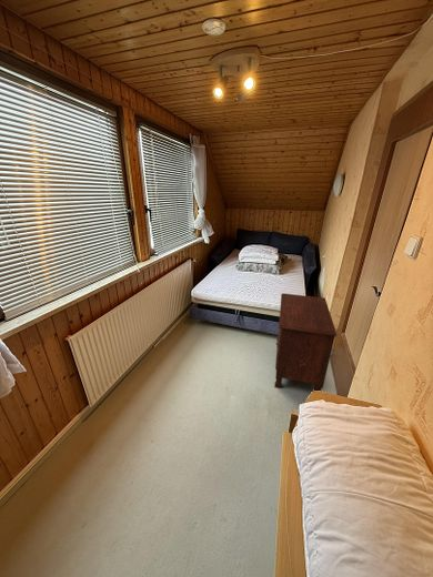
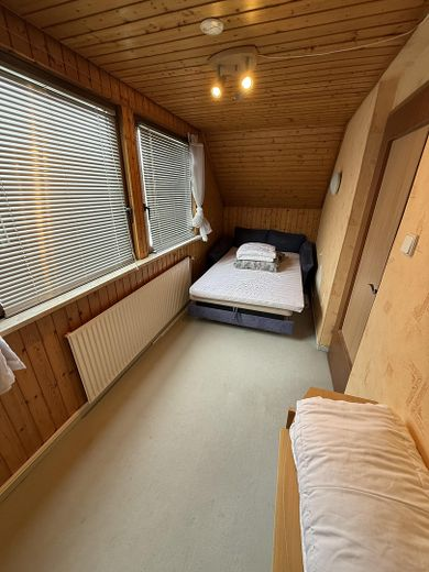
- nightstand [273,293,338,392]
